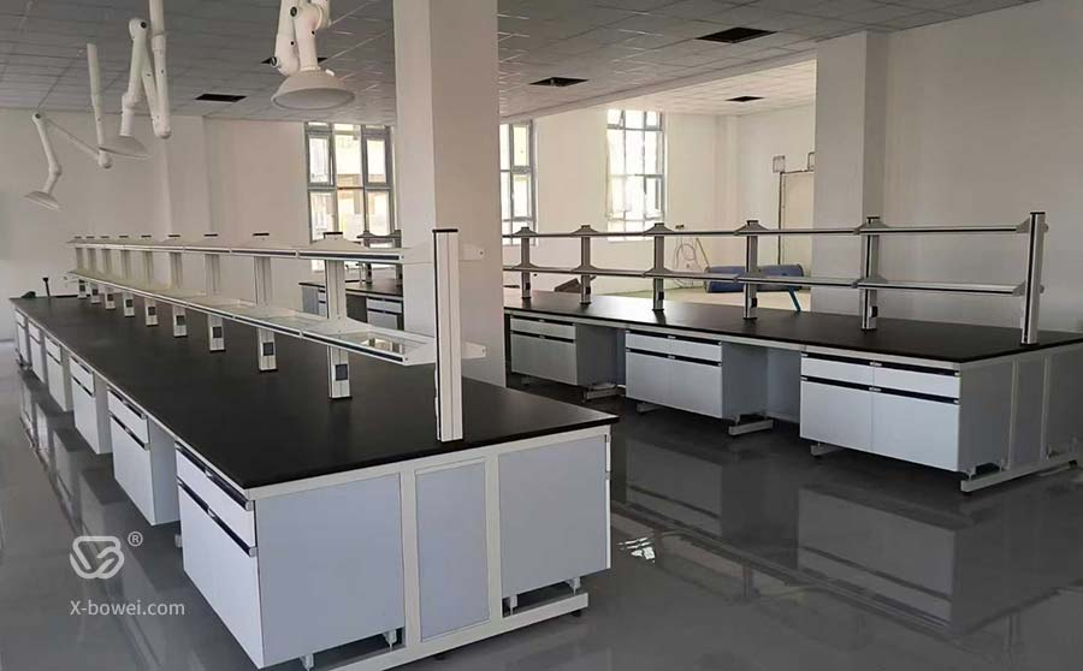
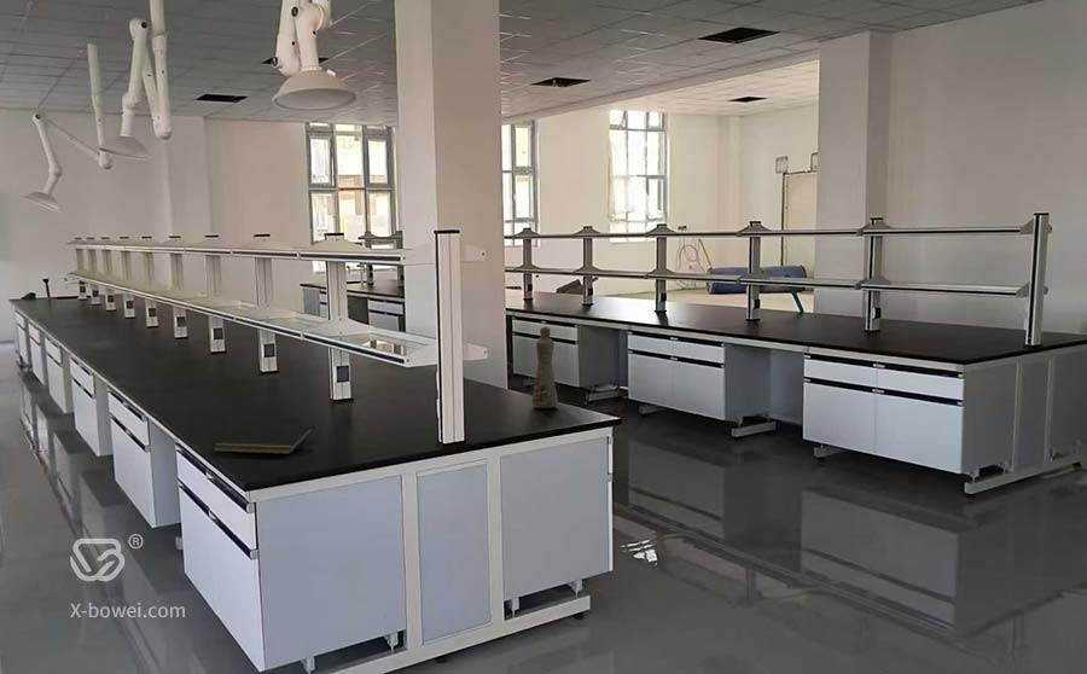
+ notepad [211,423,315,455]
+ bottle [531,325,559,409]
